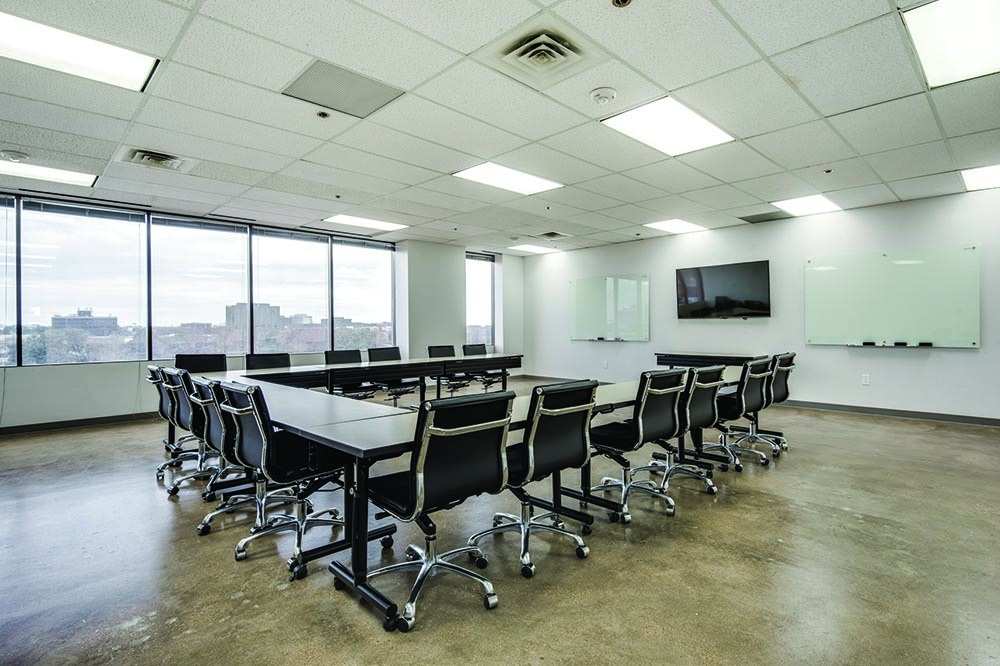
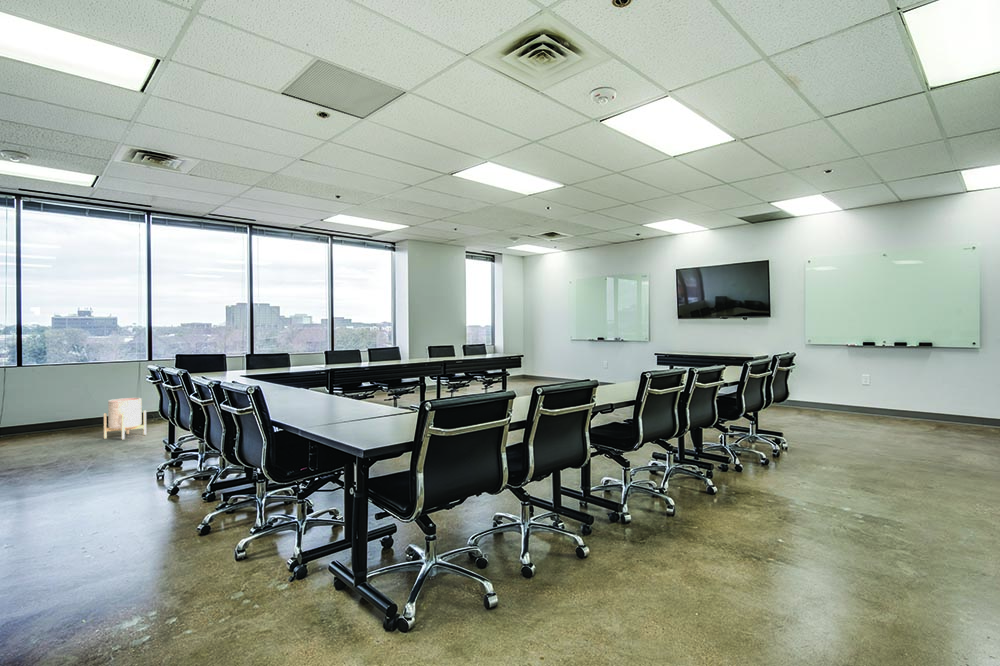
+ planter [103,397,147,440]
